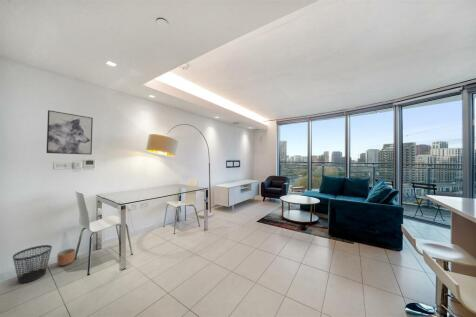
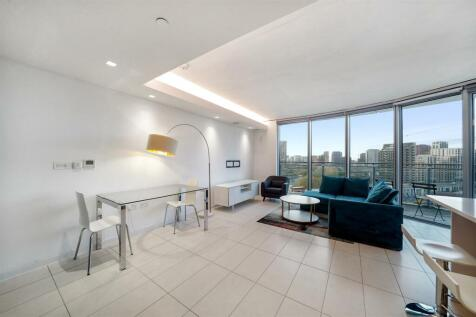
- wastebasket [12,244,53,284]
- wall art [45,109,94,156]
- planter [56,248,76,267]
